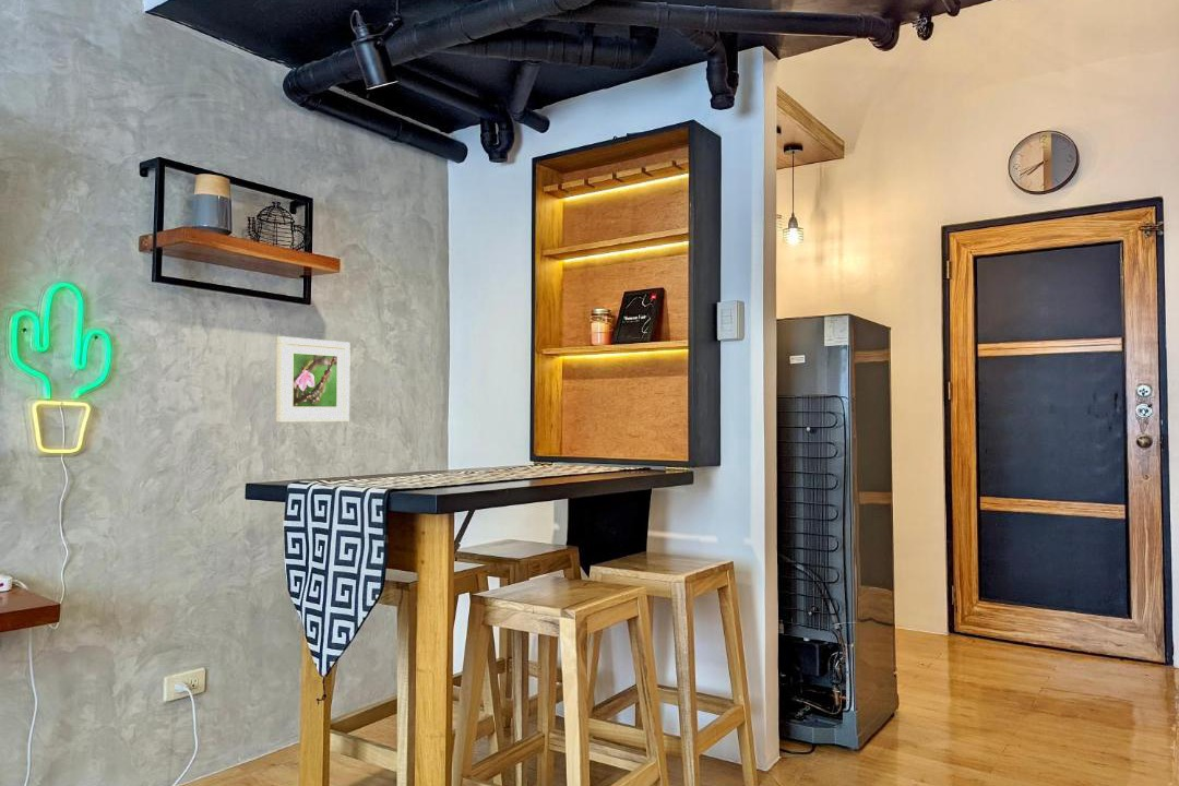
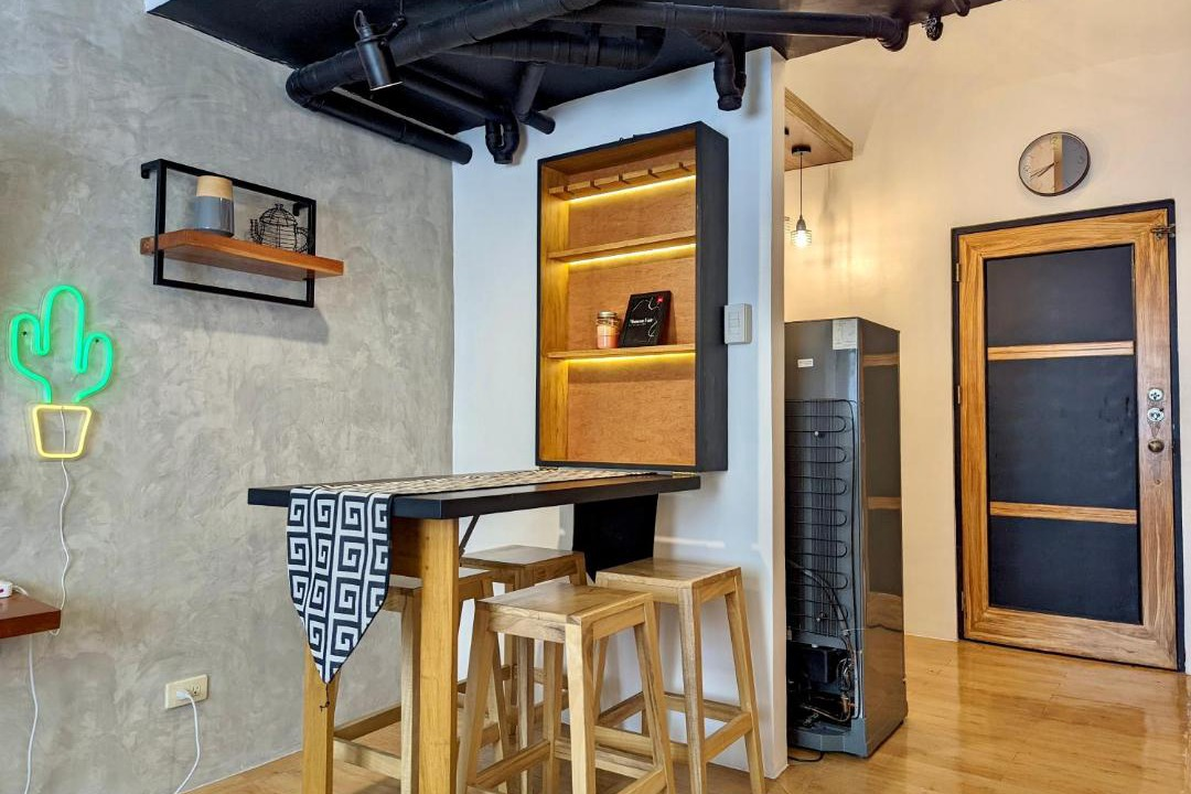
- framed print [275,335,350,424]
